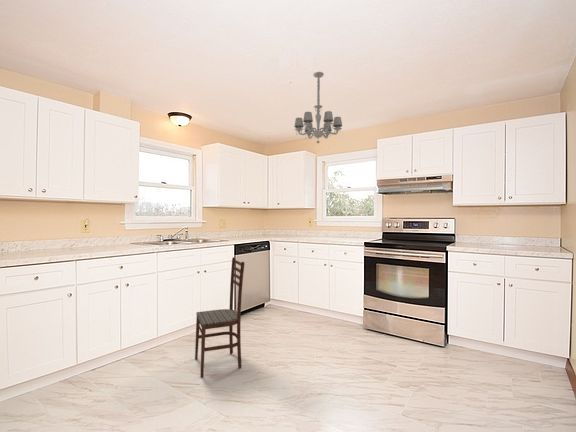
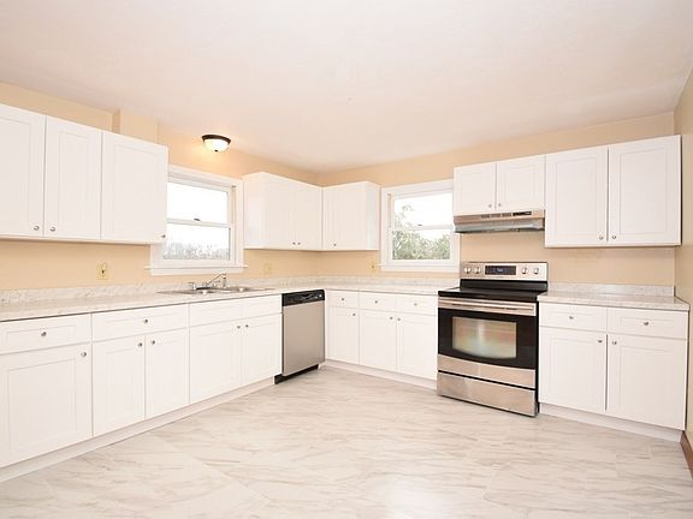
- dining chair [194,256,246,378]
- chandelier [293,71,343,144]
